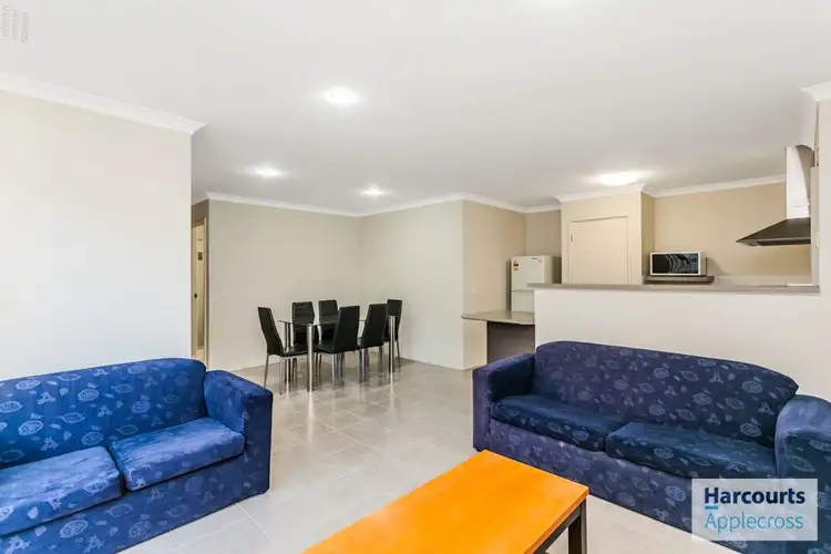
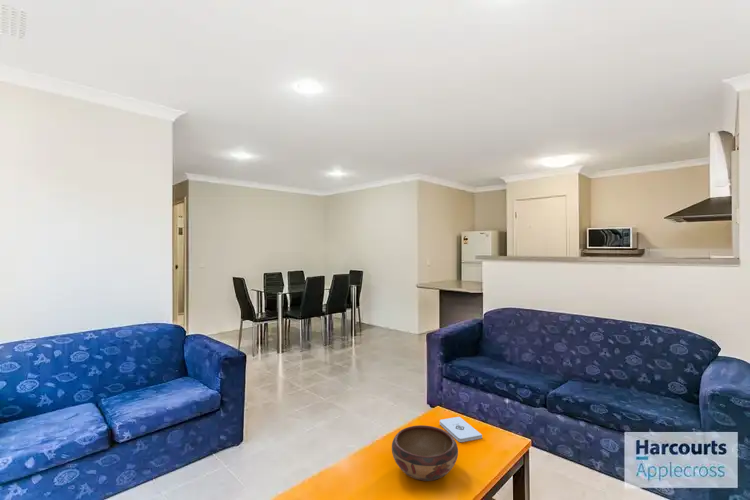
+ notepad [439,416,483,443]
+ decorative bowl [391,424,459,482]
